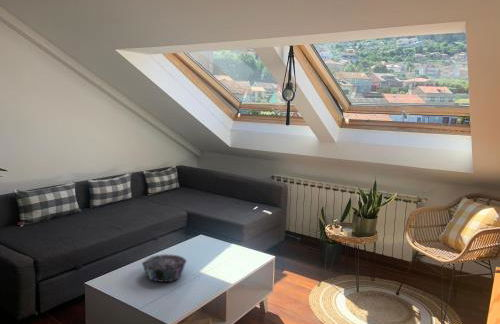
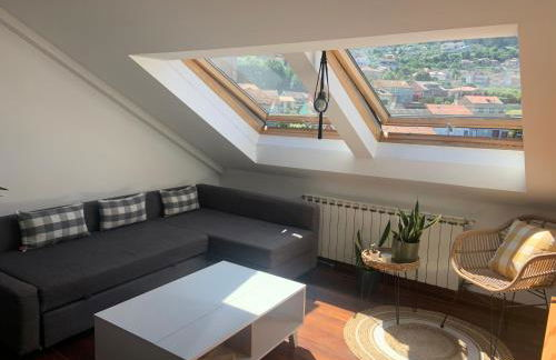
- decorative bowl [141,253,188,283]
